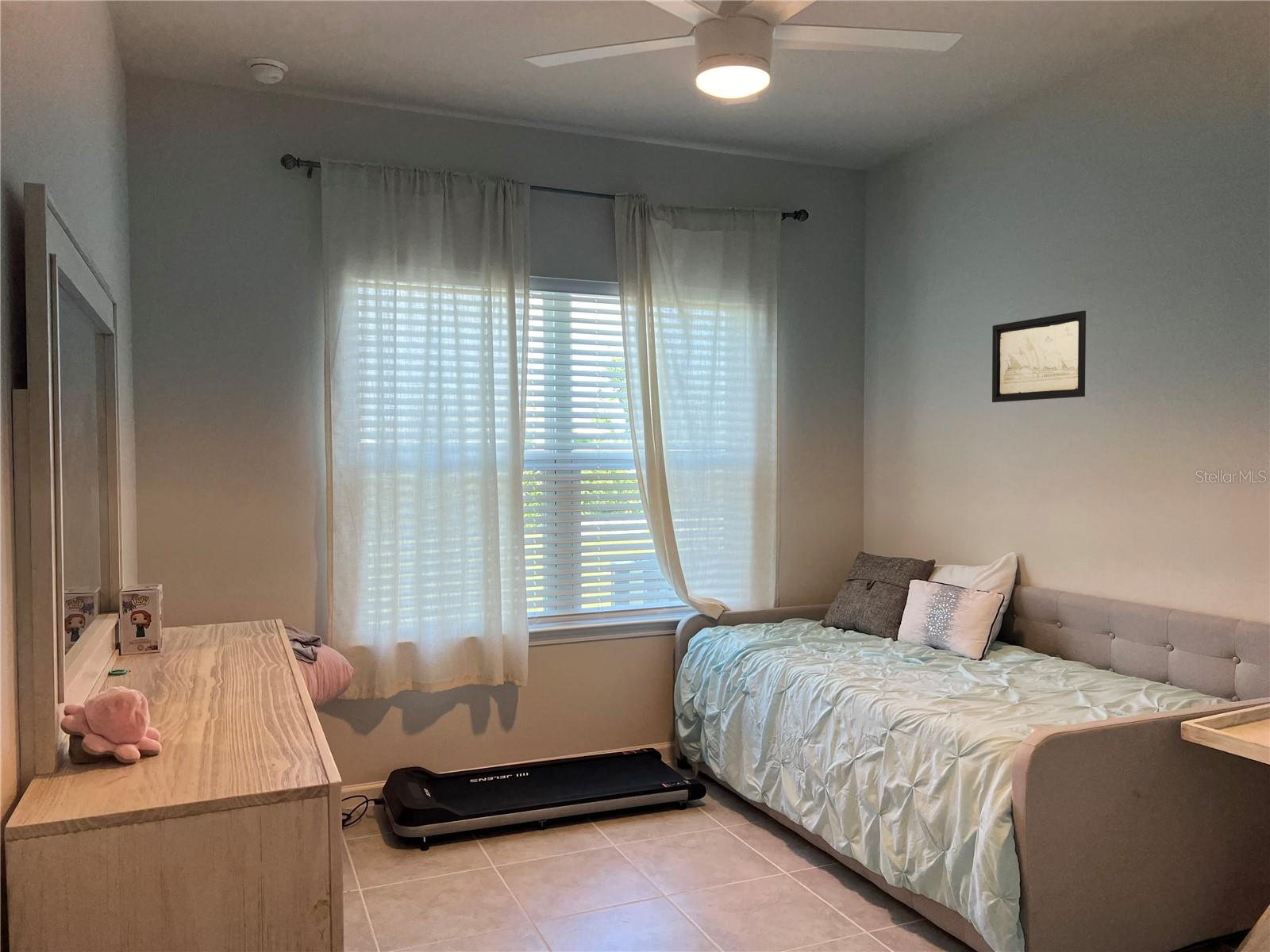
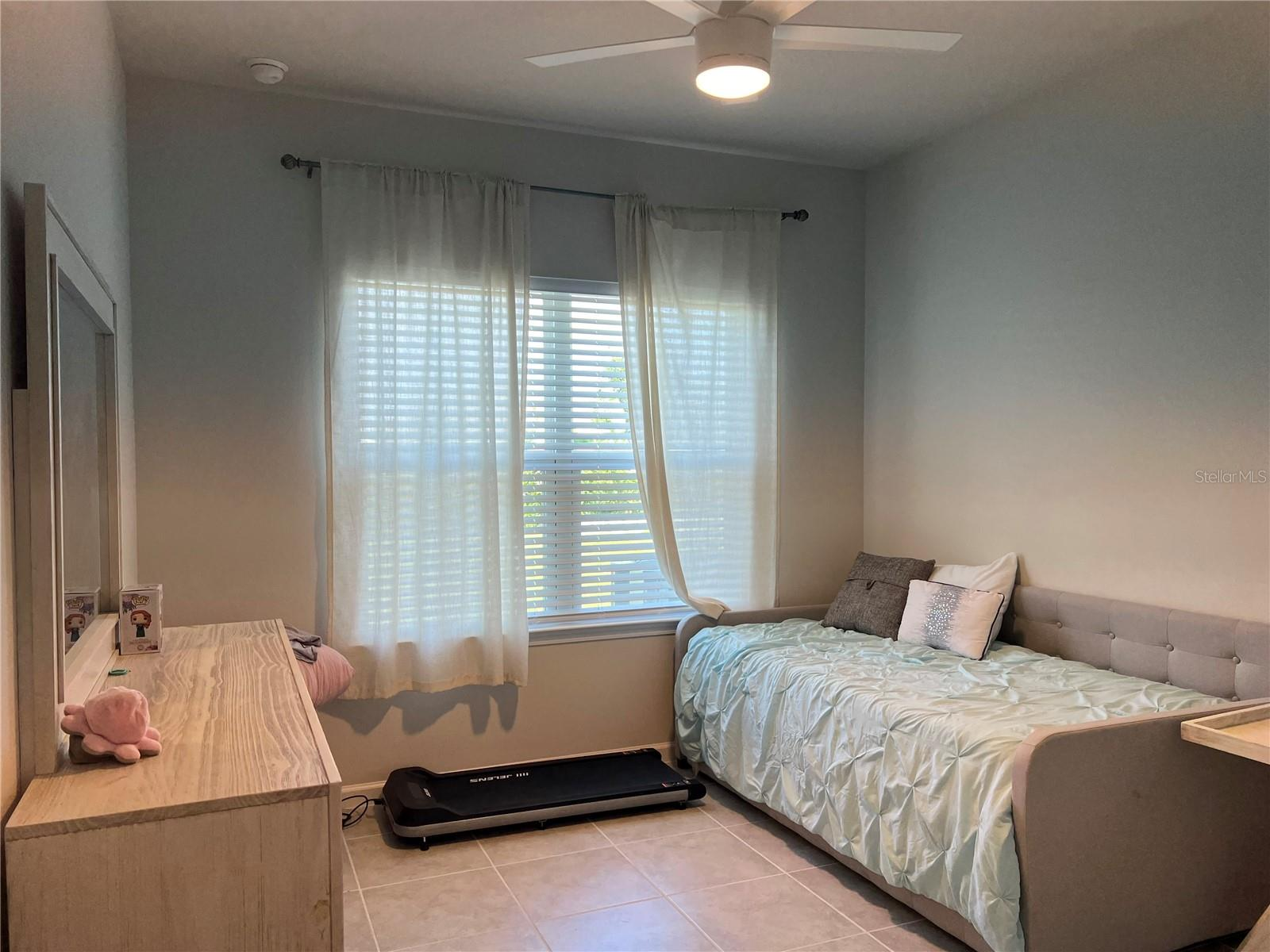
- wall art [991,310,1087,403]
